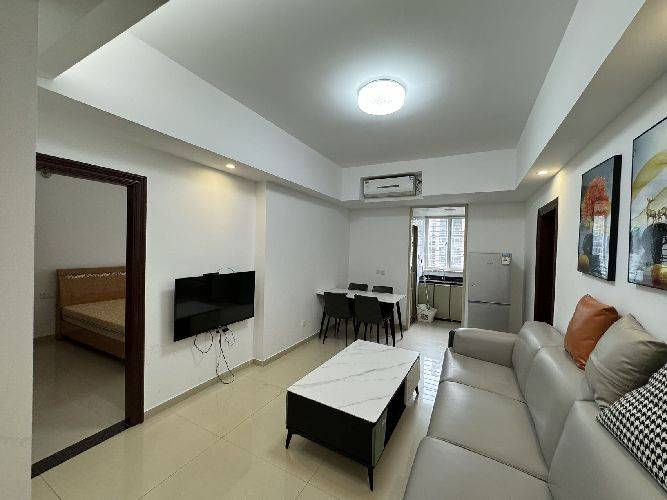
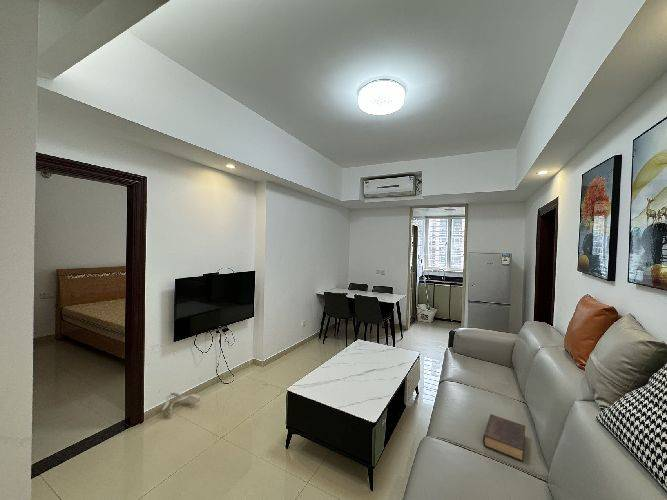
+ book [482,413,526,463]
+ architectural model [161,392,202,419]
